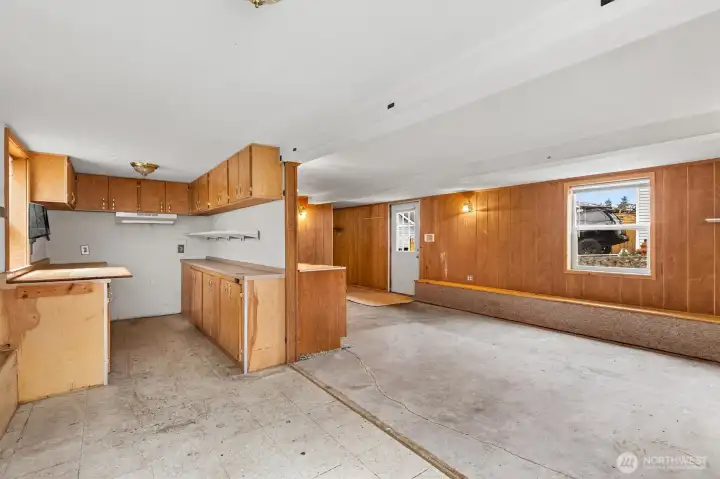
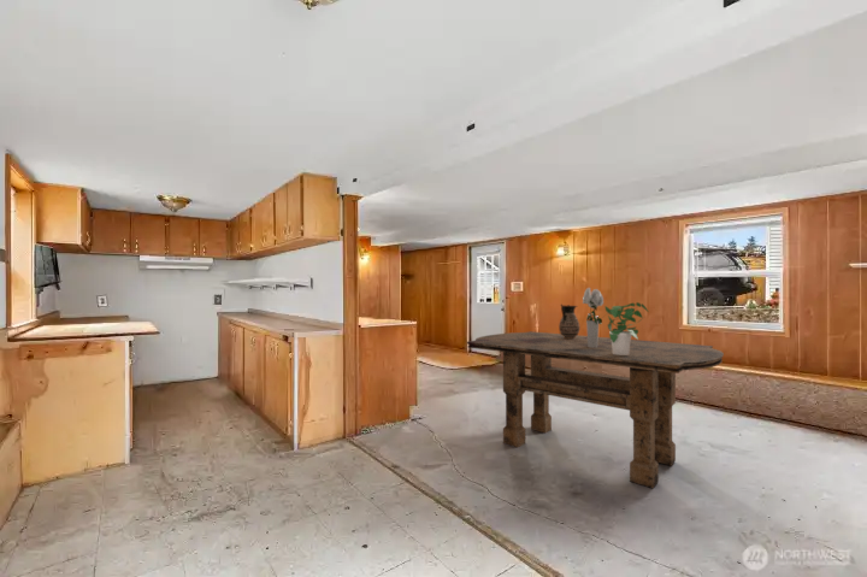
+ bouquet [582,287,604,348]
+ dining table [466,330,725,489]
+ potted plant [601,301,649,355]
+ ceramic jug [558,302,580,338]
